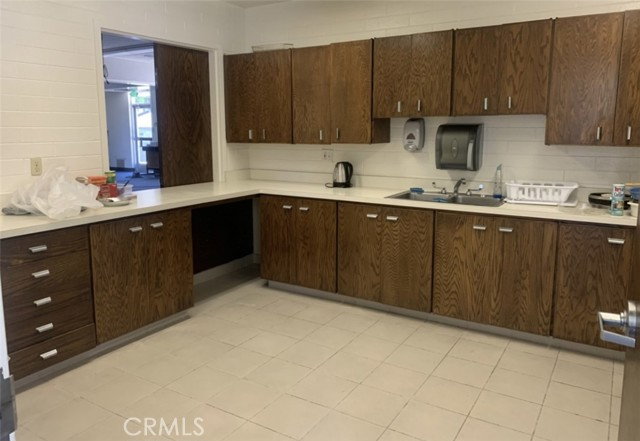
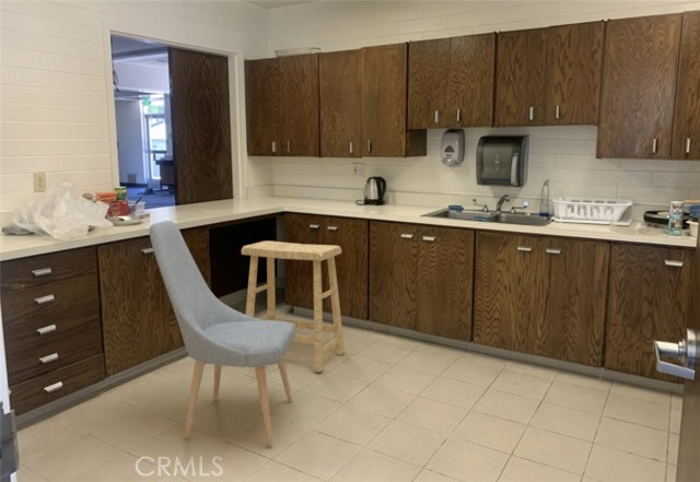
+ chair [149,220,296,446]
+ stool [241,240,346,373]
